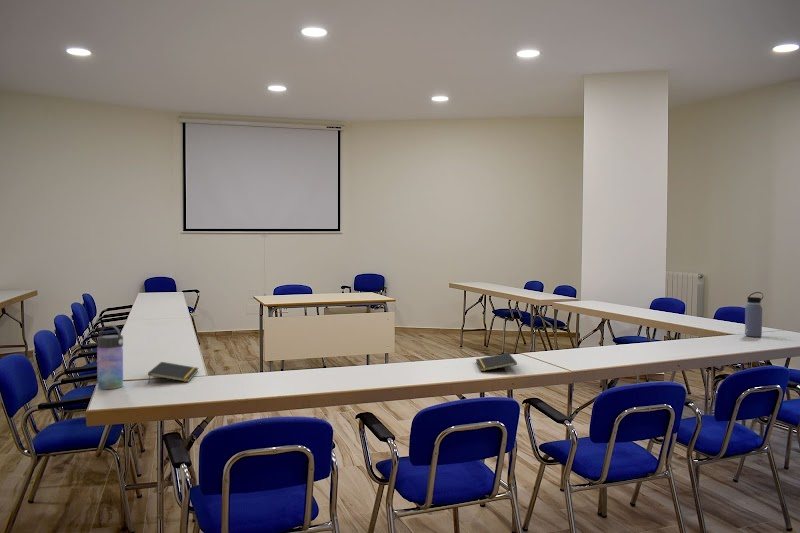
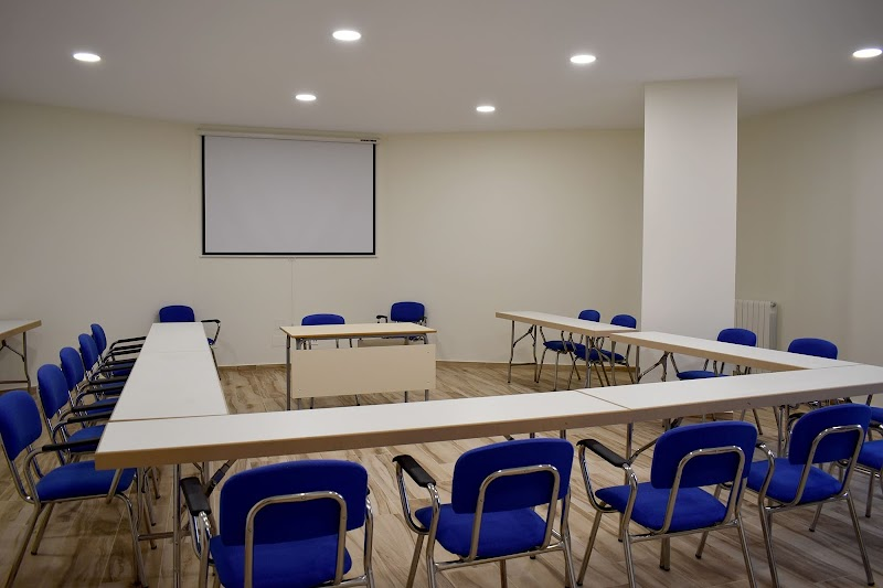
- water bottle [744,291,764,338]
- notepad [147,361,199,384]
- notepad [475,352,518,372]
- water bottle [96,324,124,390]
